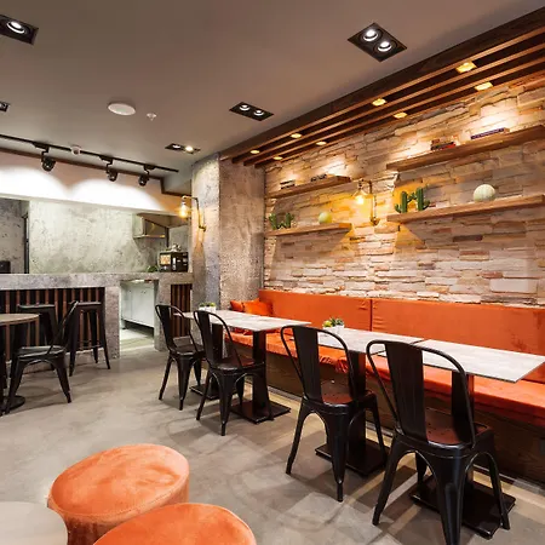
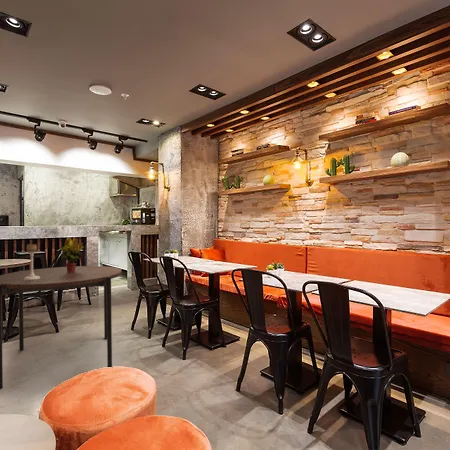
+ potted plant [60,236,84,272]
+ candle holder [24,243,40,280]
+ dining table [0,265,123,390]
